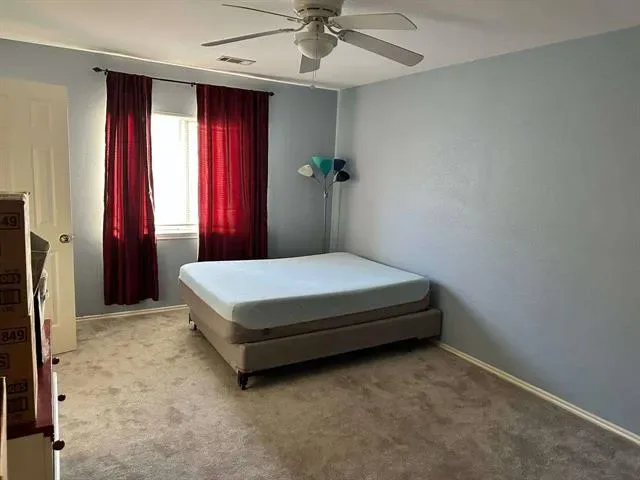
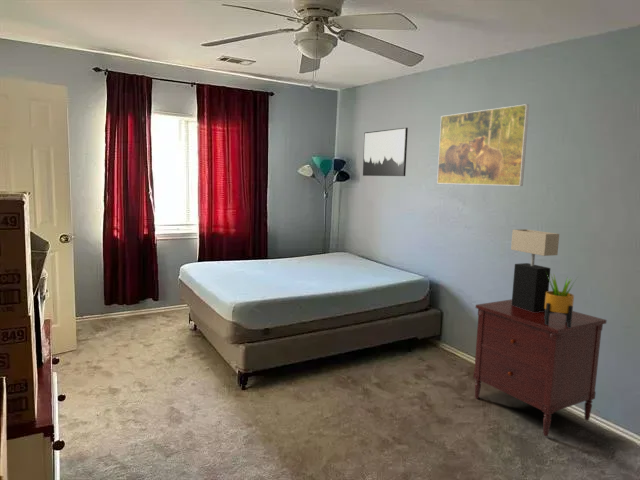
+ table lamp [510,228,560,312]
+ potted plant [544,272,578,328]
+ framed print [436,103,530,187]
+ dresser [472,298,608,437]
+ wall art [362,127,409,177]
